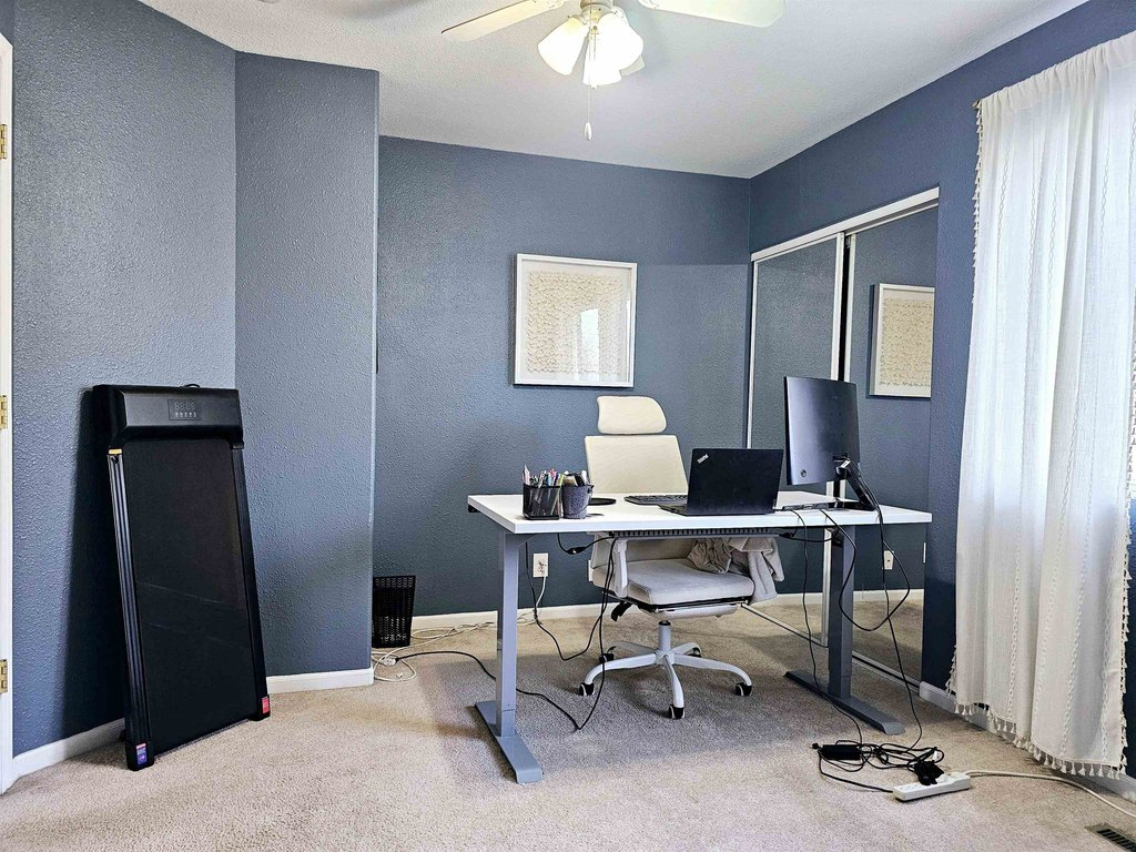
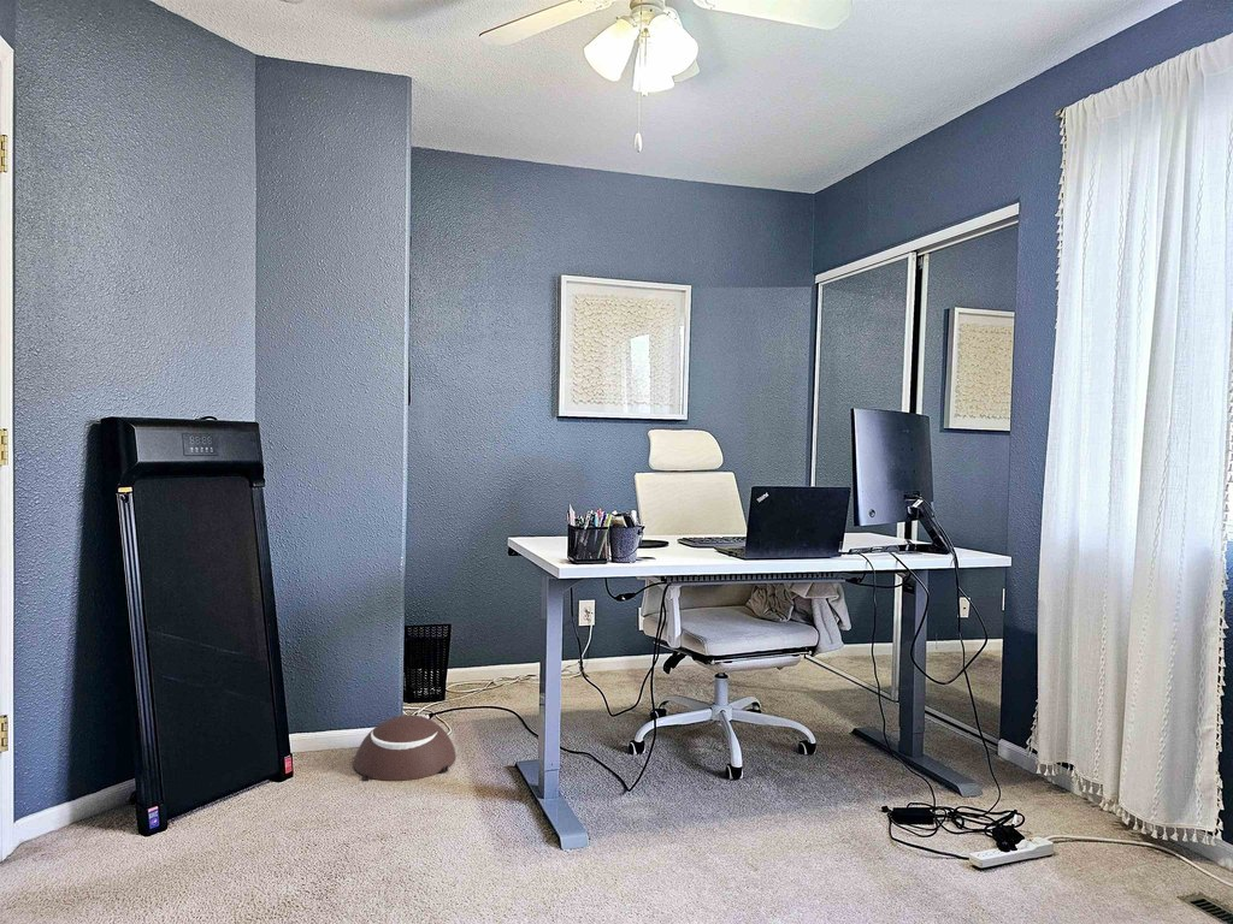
+ robot vacuum [353,713,458,782]
